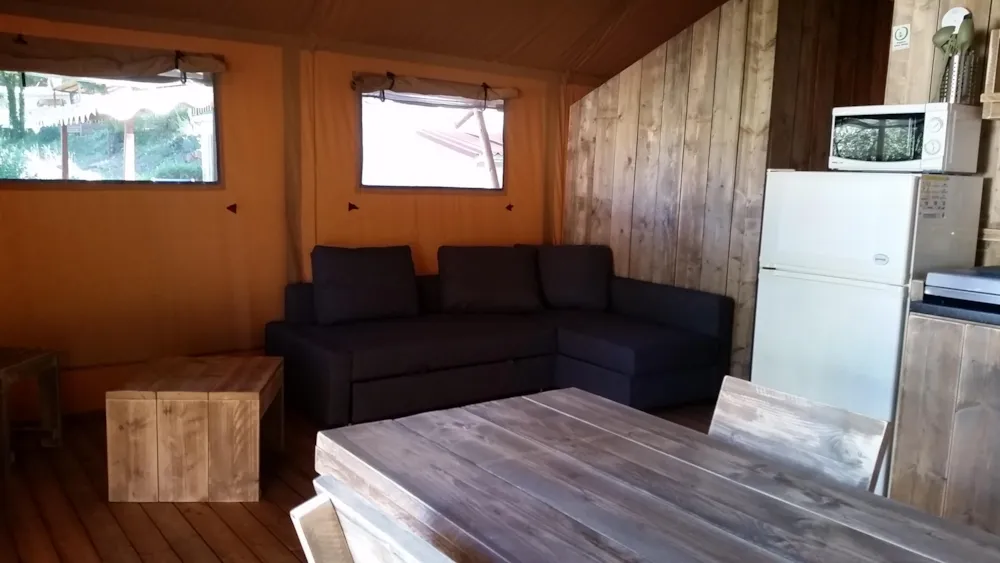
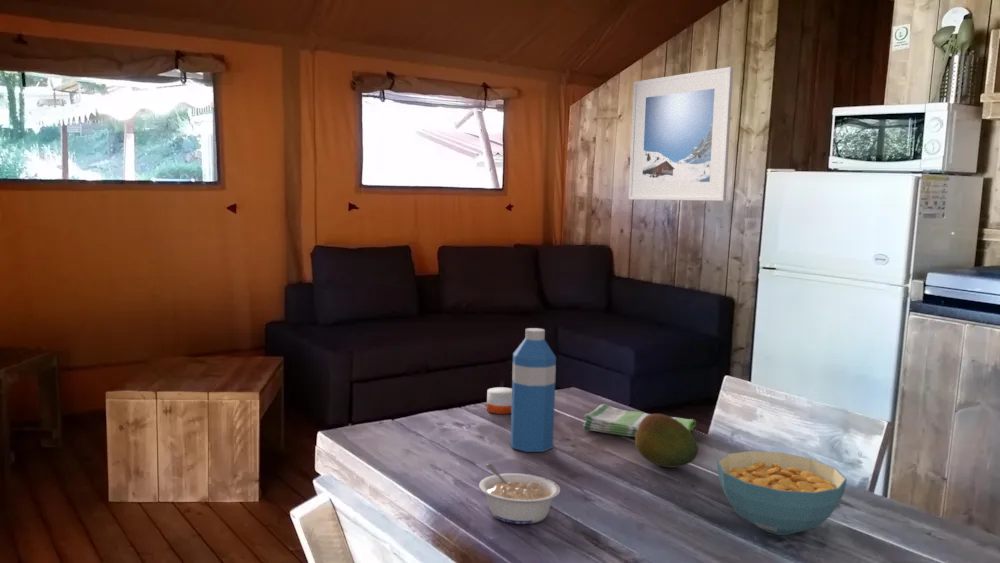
+ candle [486,380,512,415]
+ cereal bowl [716,450,848,536]
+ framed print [628,66,734,202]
+ water bottle [509,327,557,453]
+ fruit [634,413,699,468]
+ legume [478,463,561,525]
+ dish towel [582,403,697,438]
